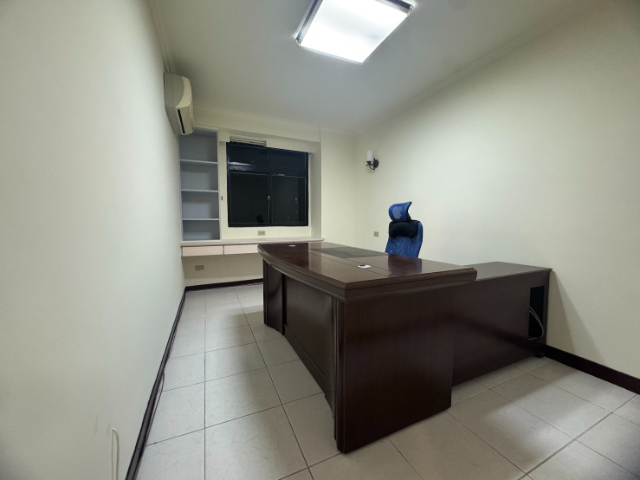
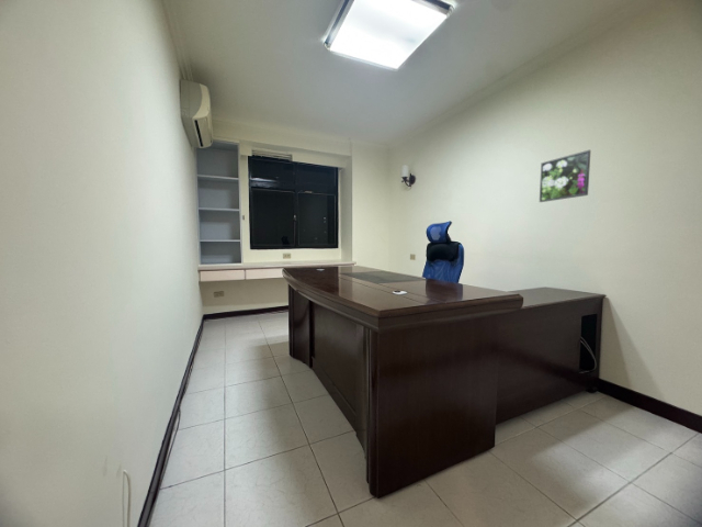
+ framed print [539,149,591,203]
